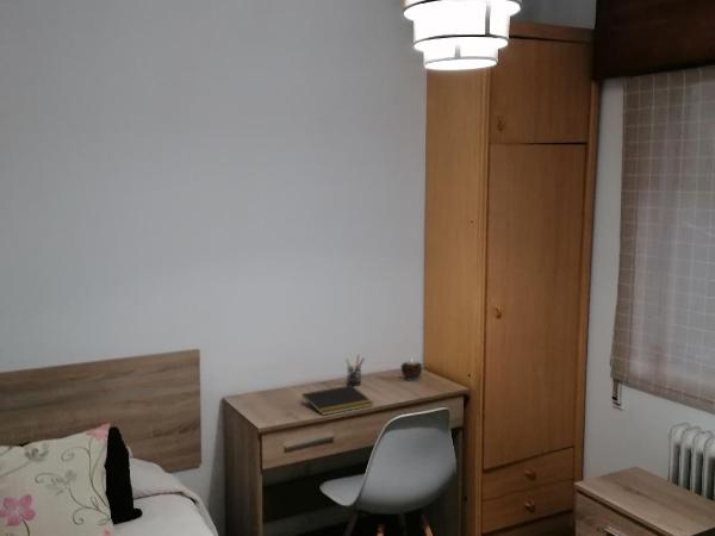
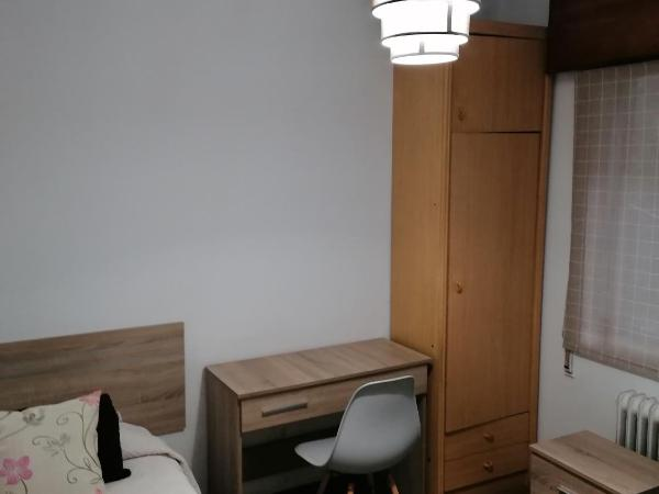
- notepad [300,385,374,417]
- pen holder [344,354,366,387]
- candle [399,357,424,382]
